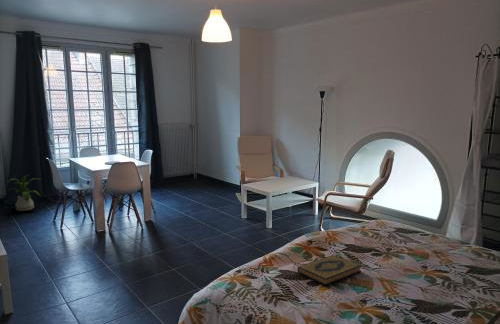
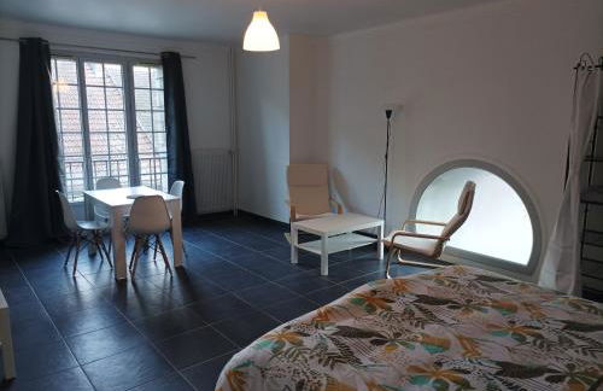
- hardback book [297,254,363,287]
- house plant [5,174,43,212]
